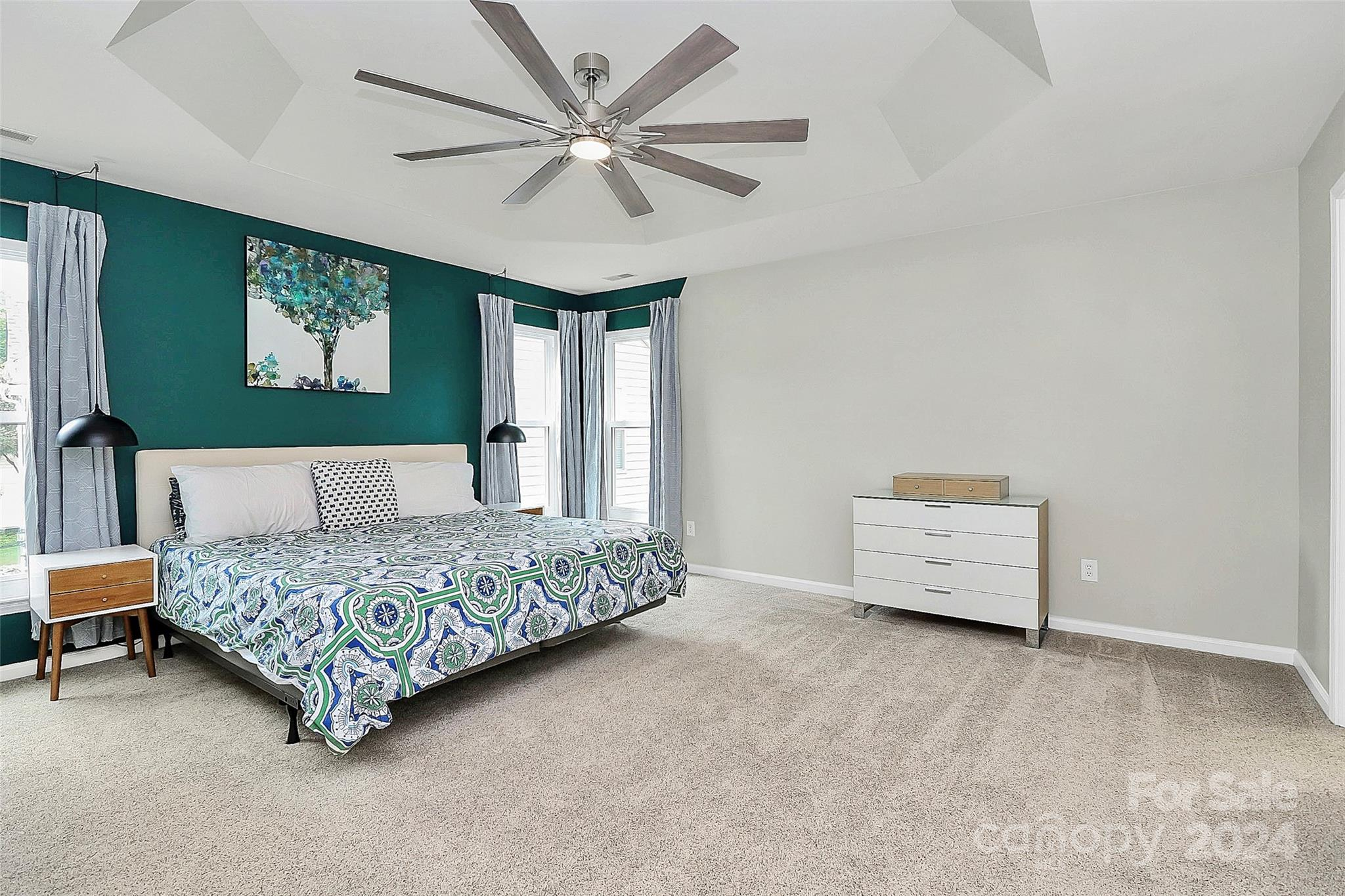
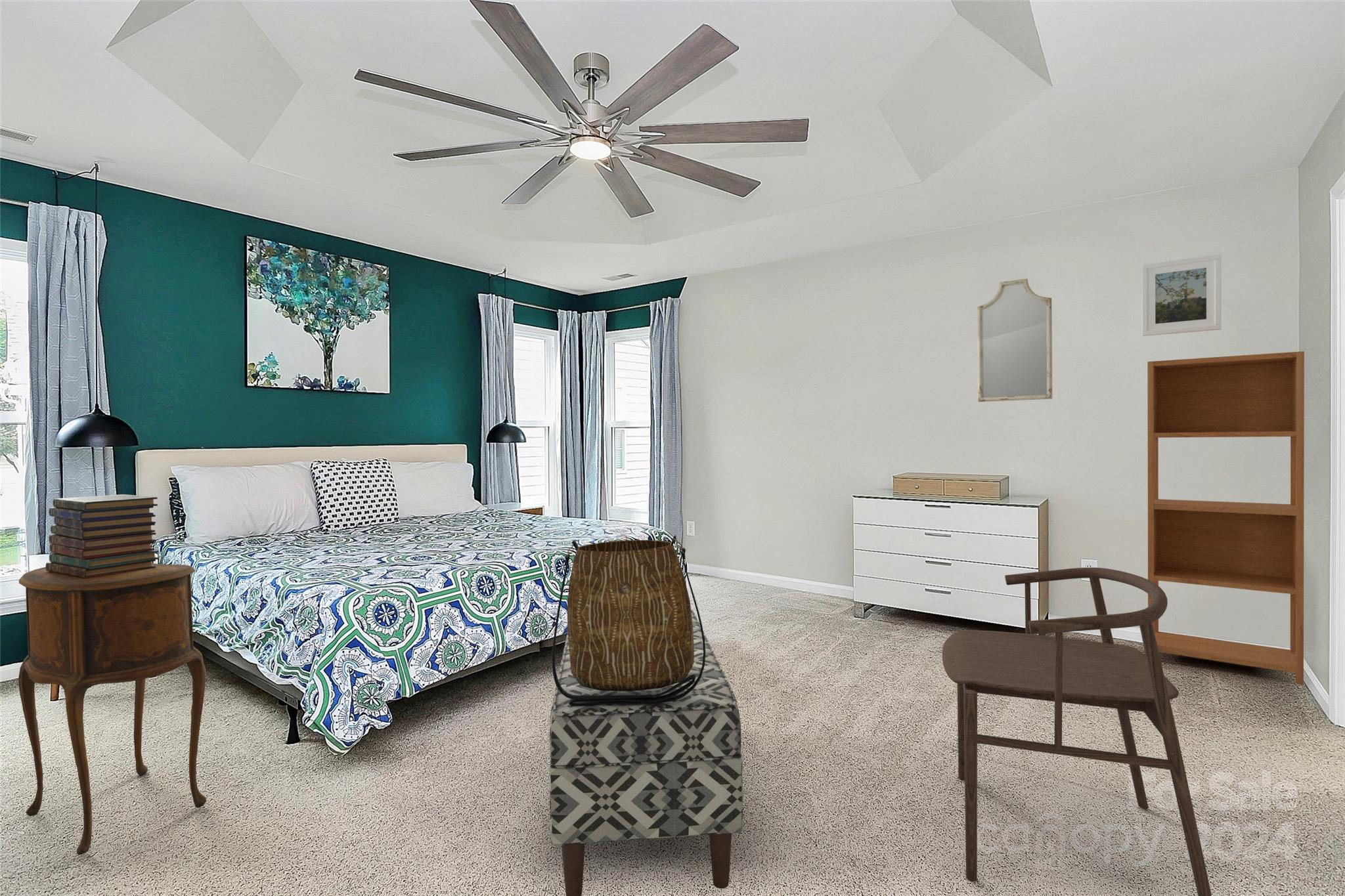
+ home mirror [977,278,1053,402]
+ side table [18,563,207,855]
+ book stack [45,494,160,578]
+ tote bag [552,534,705,706]
+ armchair [942,566,1212,896]
+ bookcase [1147,351,1305,685]
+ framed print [1141,253,1222,337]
+ bench [548,608,743,896]
